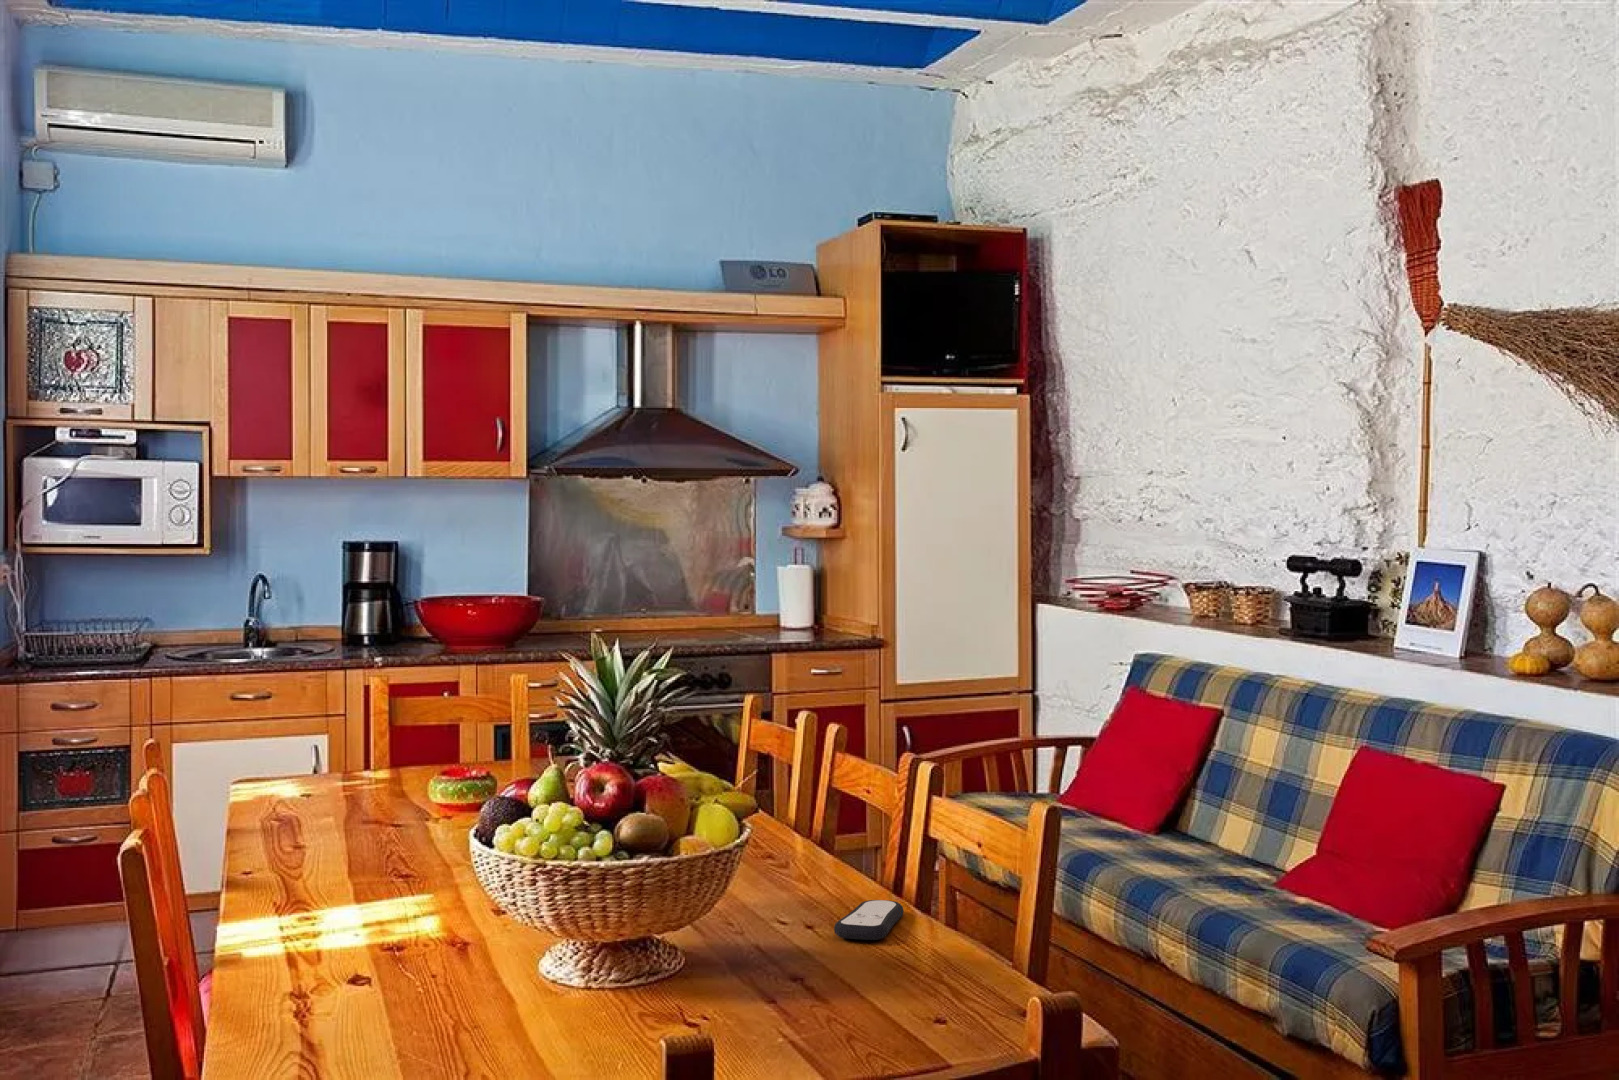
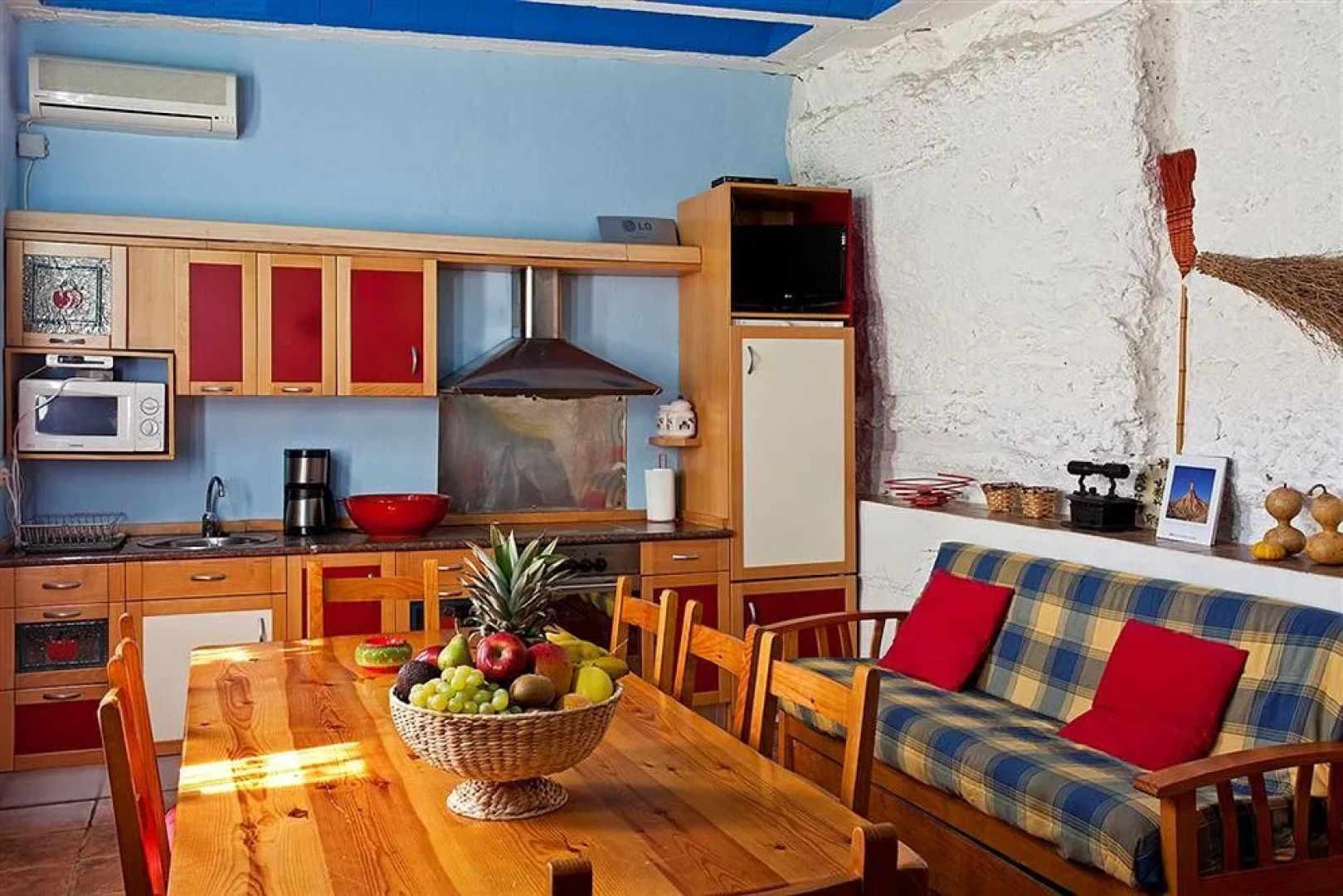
- remote control [833,899,904,941]
